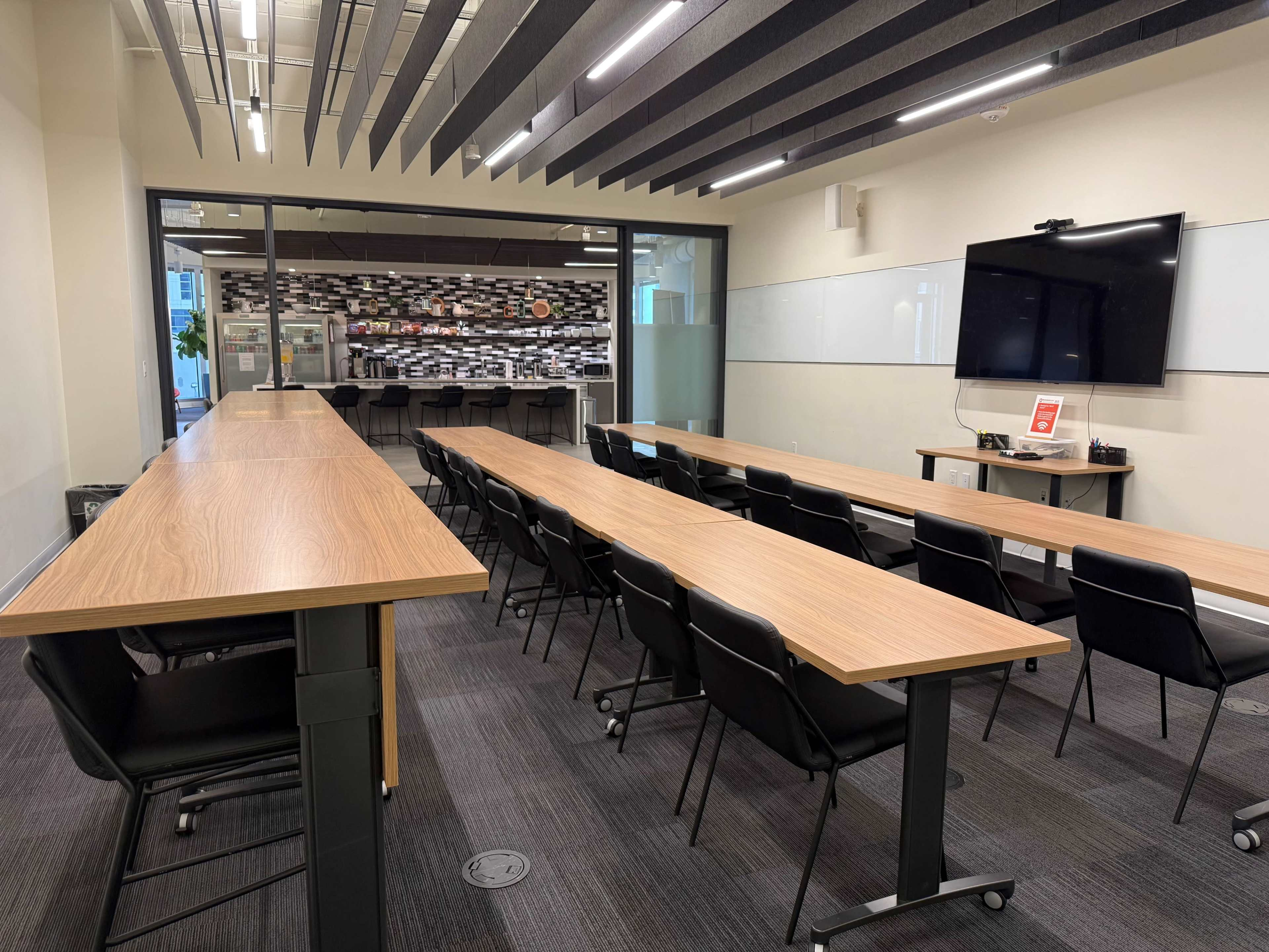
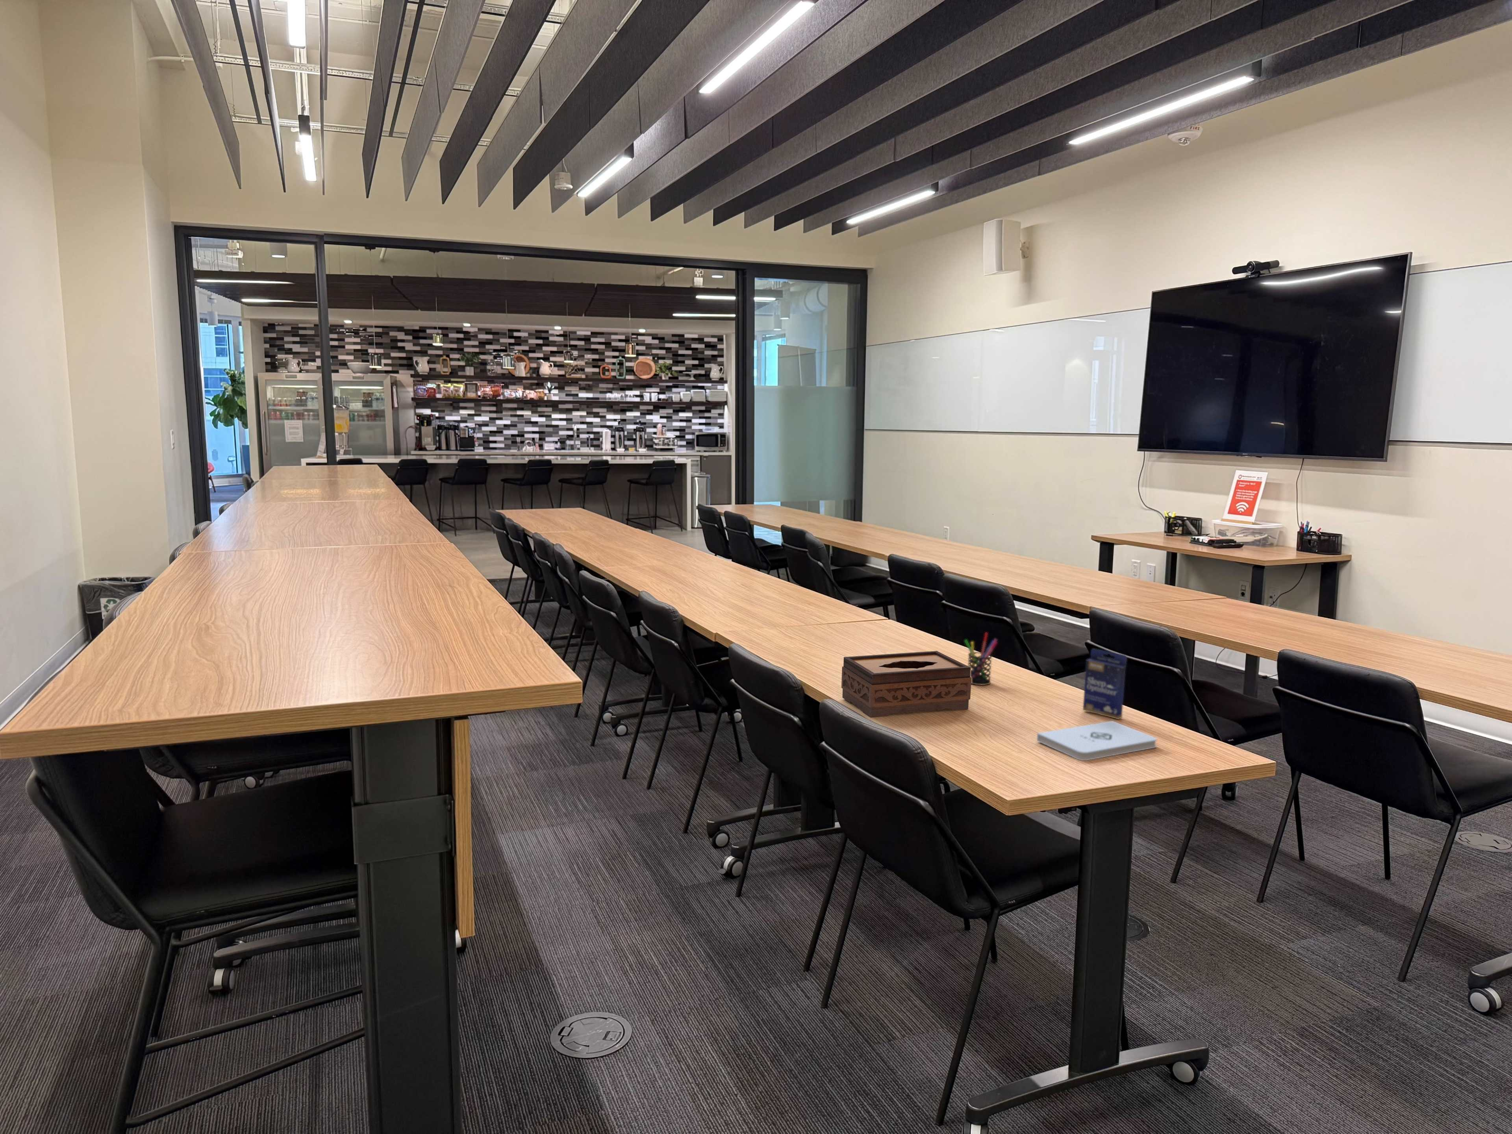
+ pen holder [964,633,998,685]
+ small box [1082,648,1127,719]
+ notepad [1037,721,1157,761]
+ tissue box [841,650,971,718]
